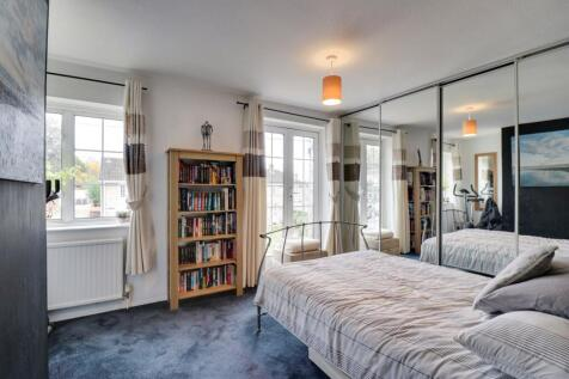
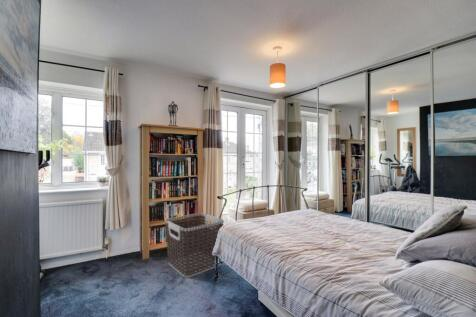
+ clothes hamper [164,212,225,278]
